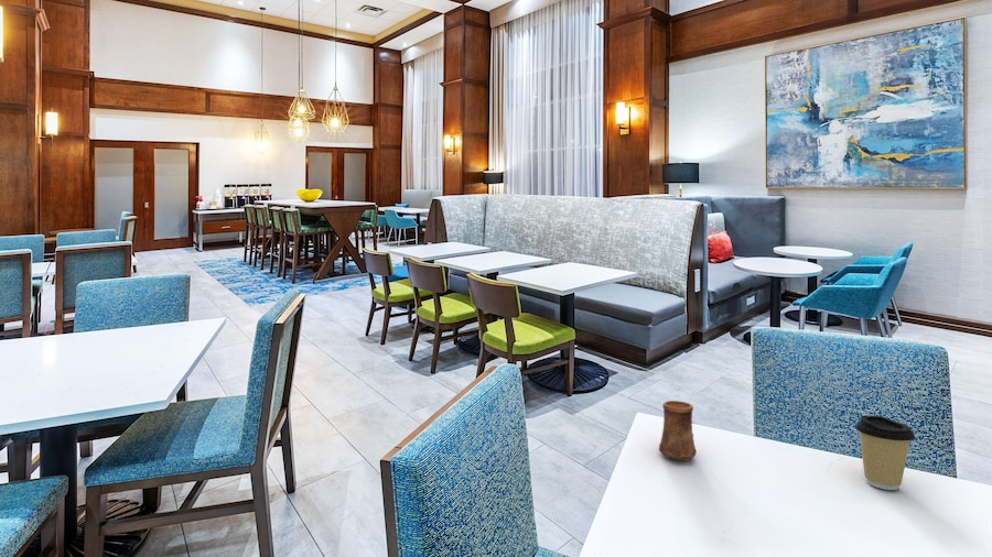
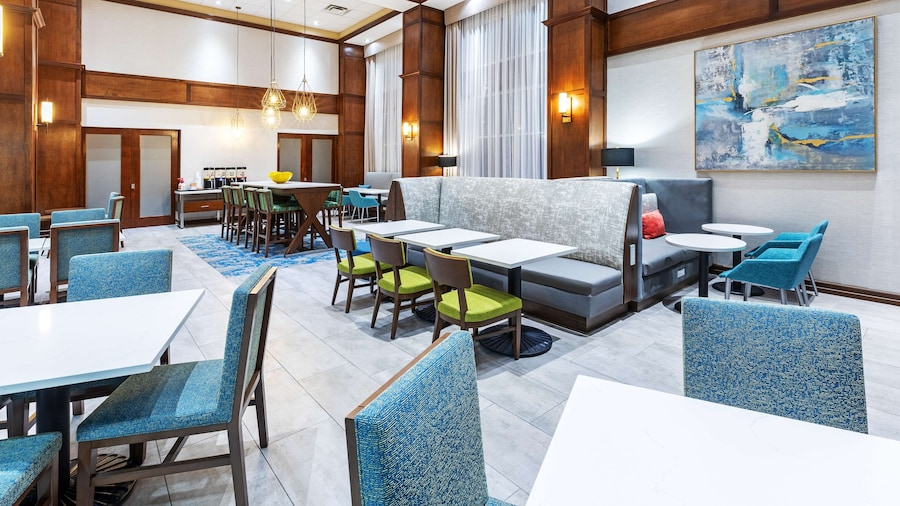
- cup [658,400,698,462]
- coffee cup [854,414,916,491]
